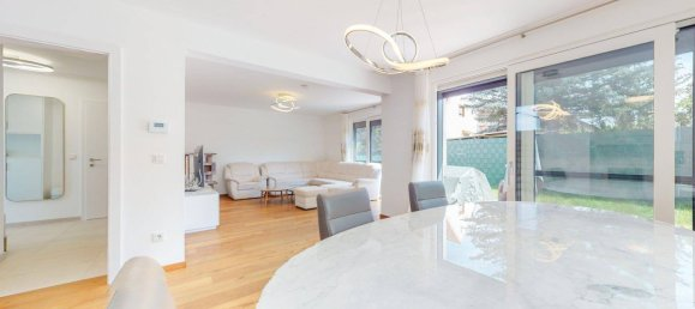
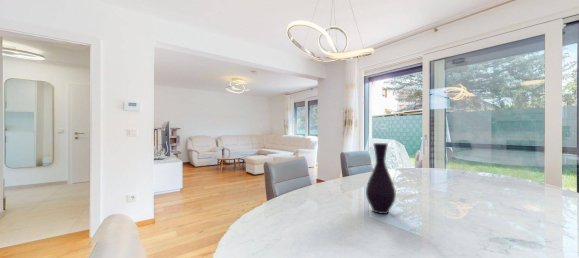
+ vase [365,142,397,215]
